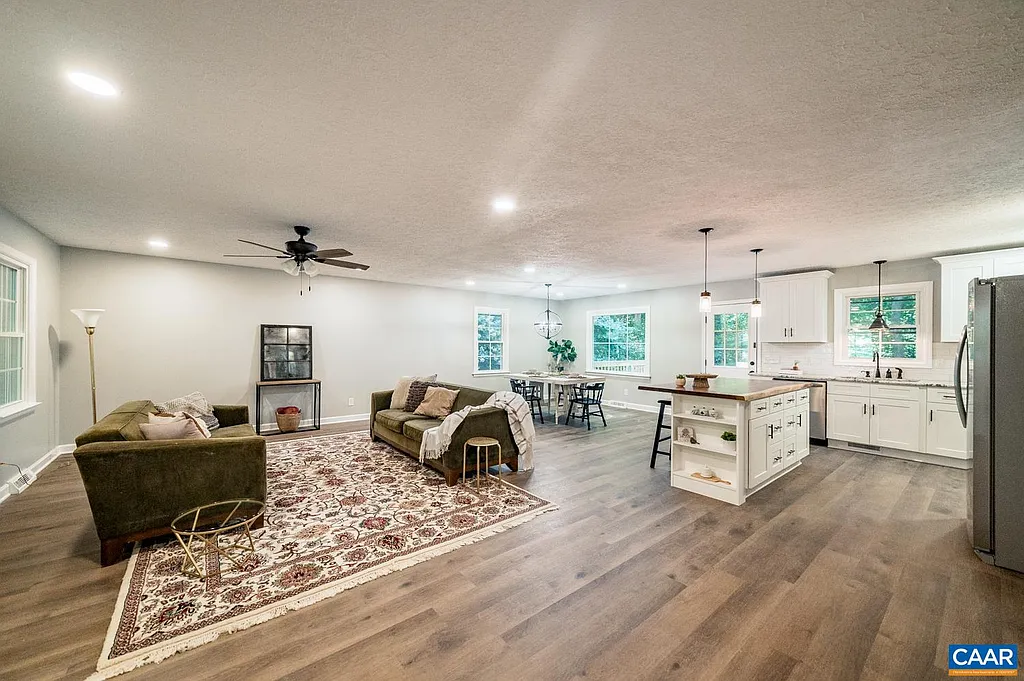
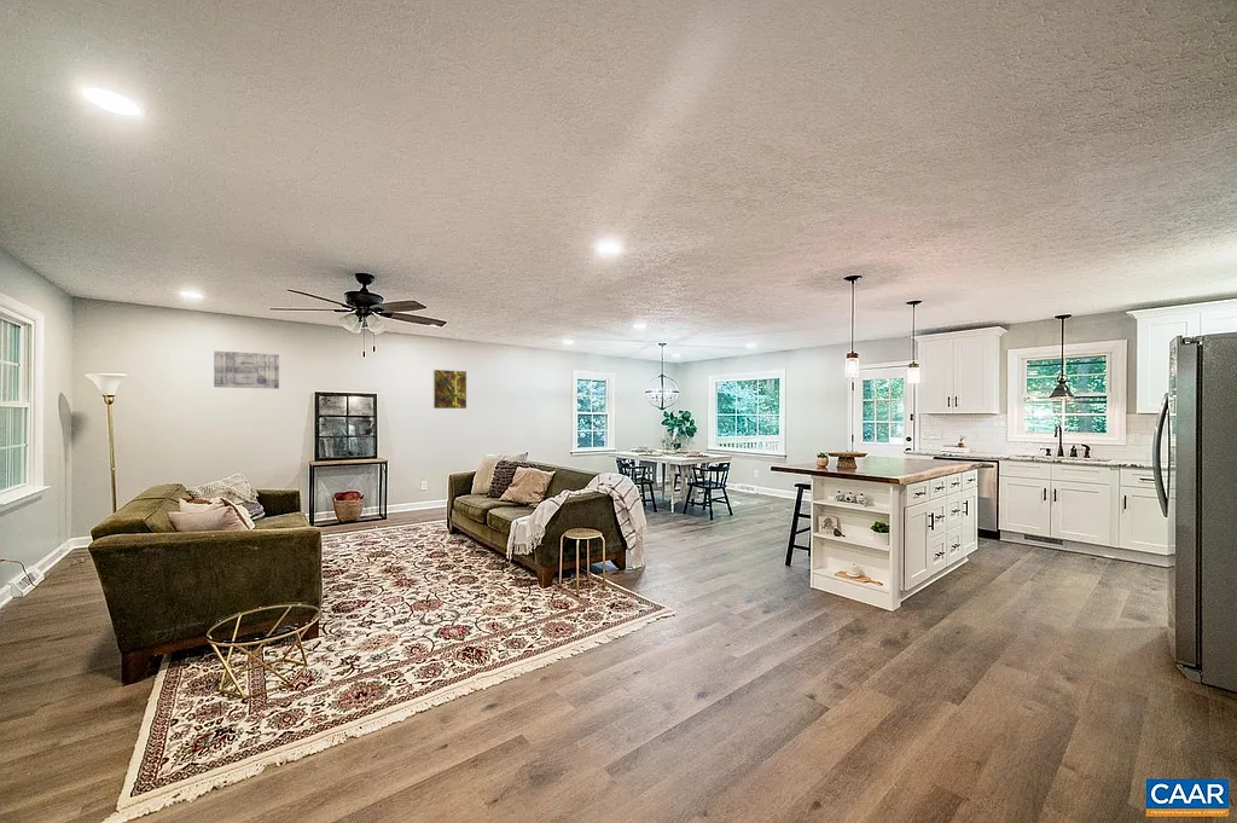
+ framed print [432,369,467,410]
+ wall art [213,349,280,390]
